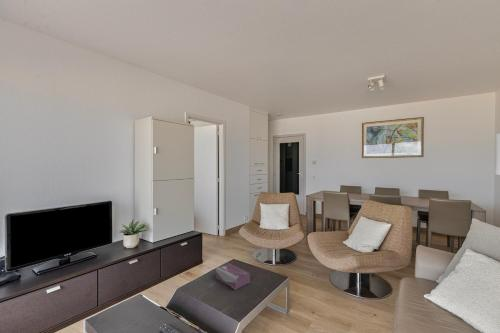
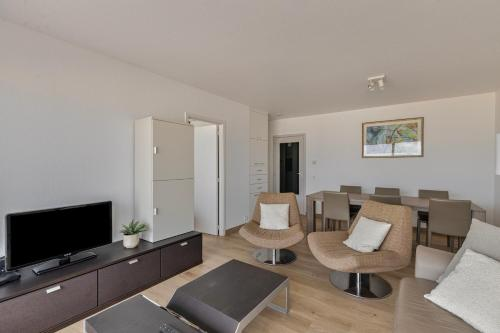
- tissue box [215,263,251,290]
